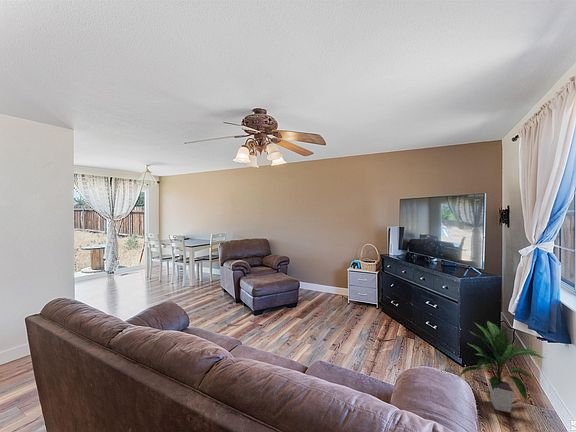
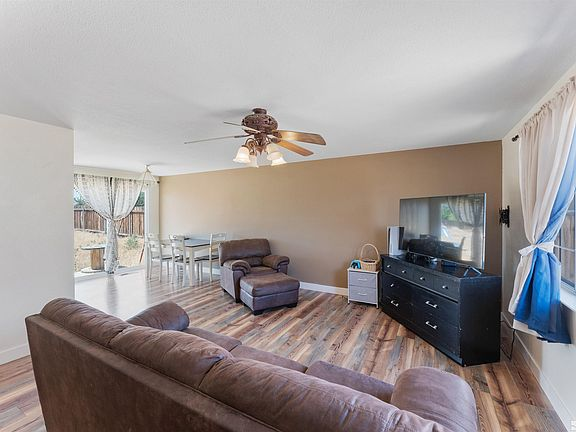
- indoor plant [458,320,546,413]
